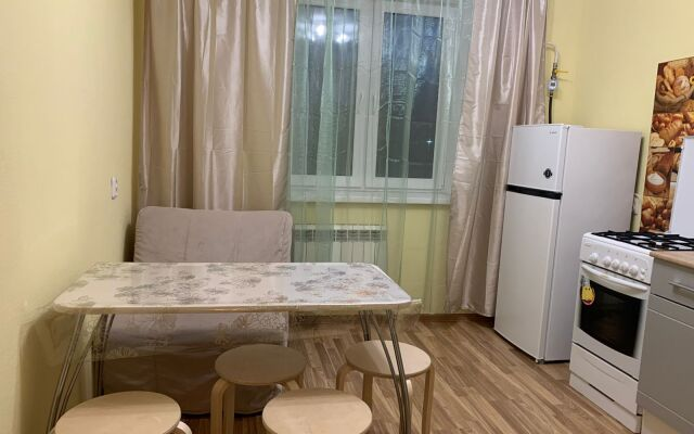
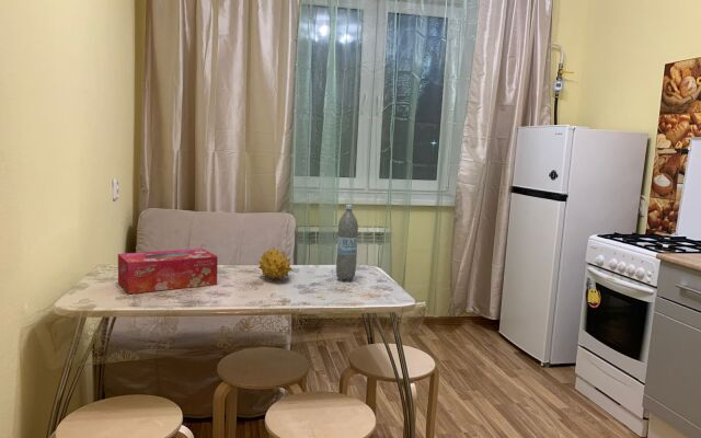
+ water bottle [335,204,359,280]
+ fruit [257,247,294,281]
+ tissue box [117,247,219,295]
